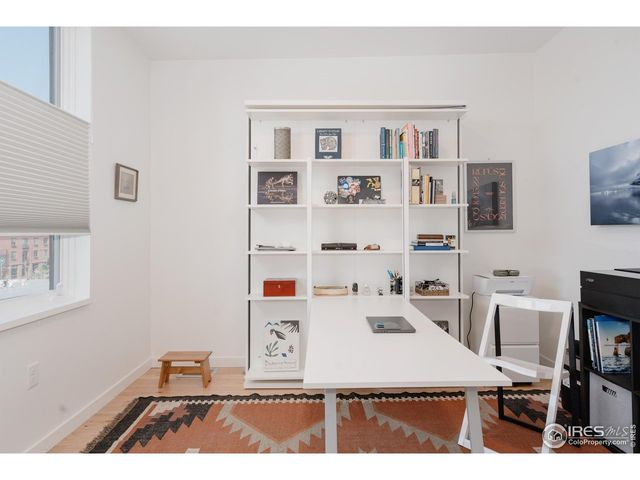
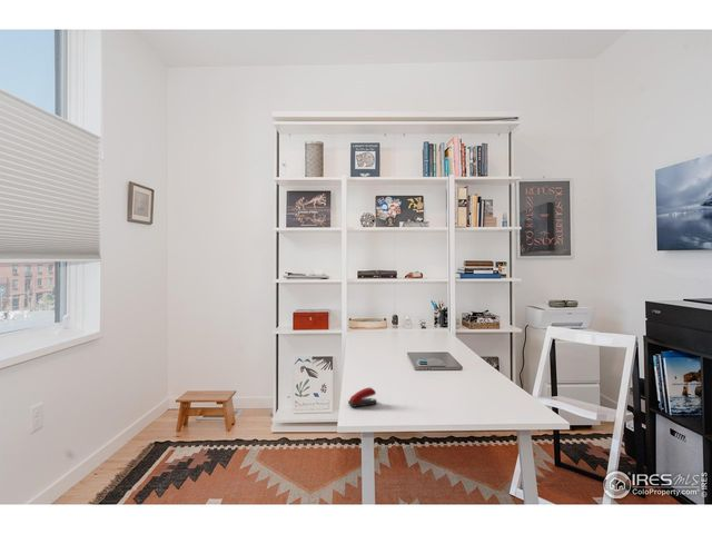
+ stapler [347,386,377,408]
